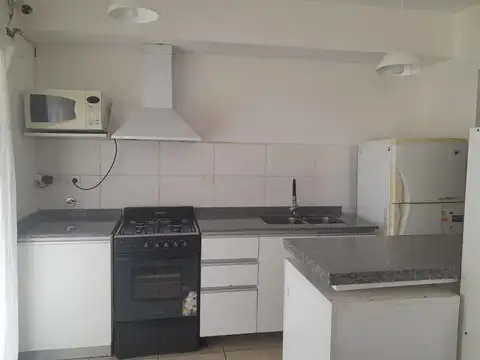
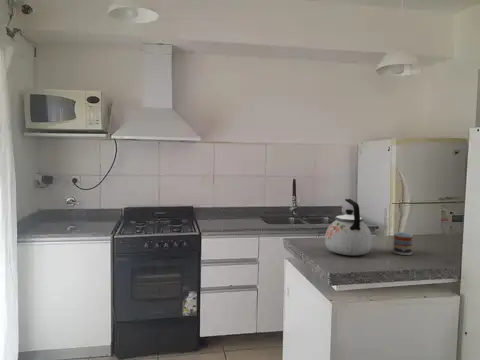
+ cup [392,231,414,256]
+ kettle [324,198,373,256]
